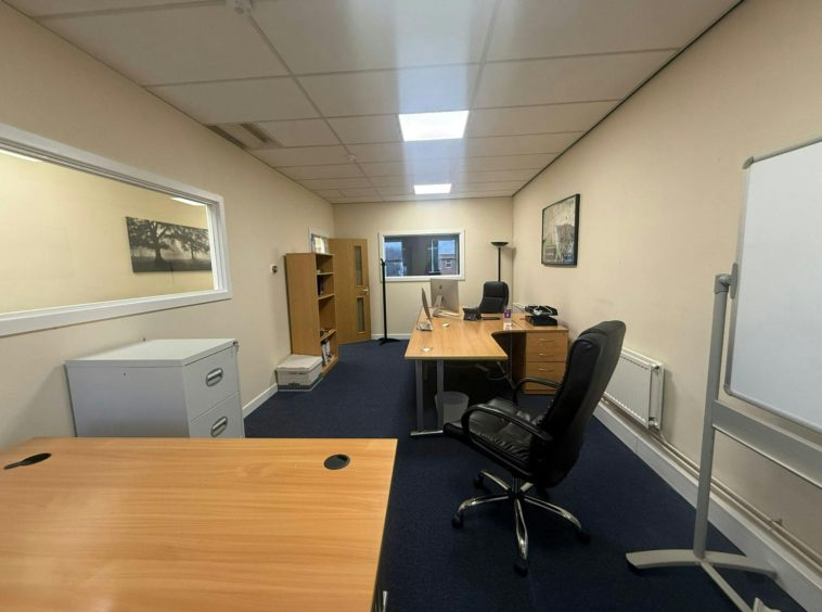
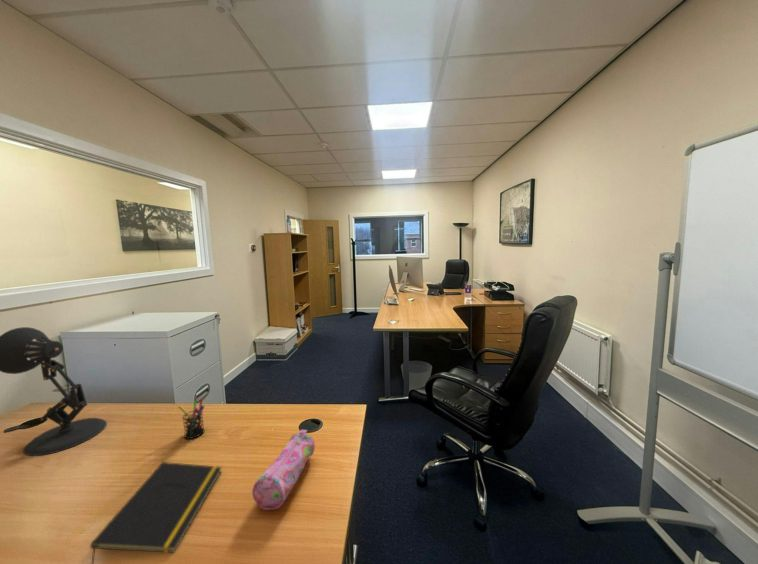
+ desk lamp [0,326,108,457]
+ pencil case [251,429,316,511]
+ pen holder [177,398,206,440]
+ notepad [89,461,223,564]
